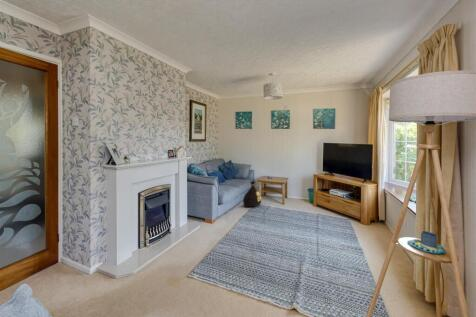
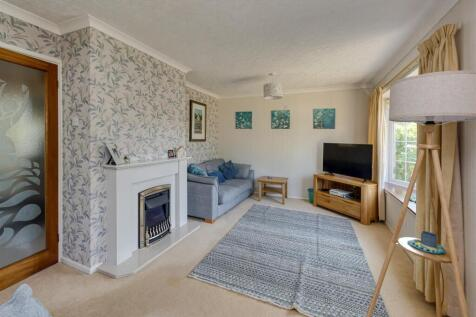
- bag [242,181,263,208]
